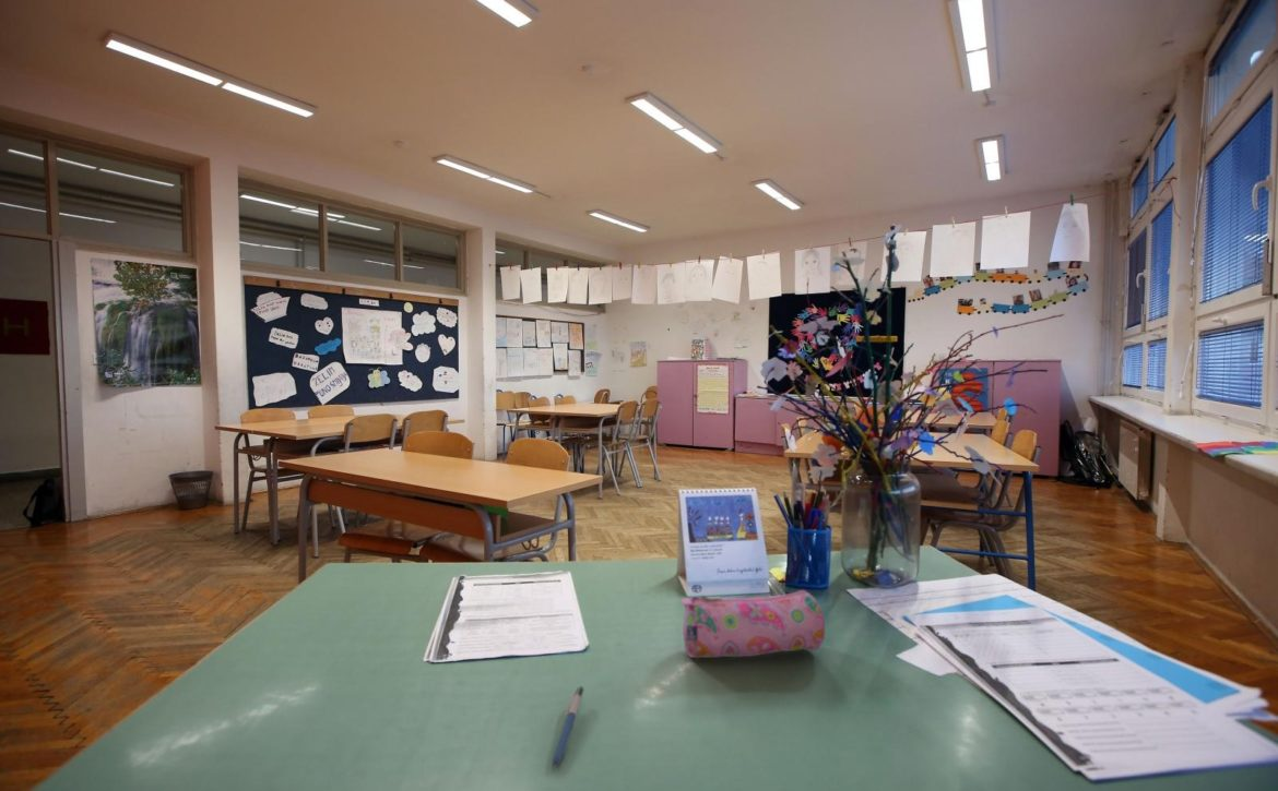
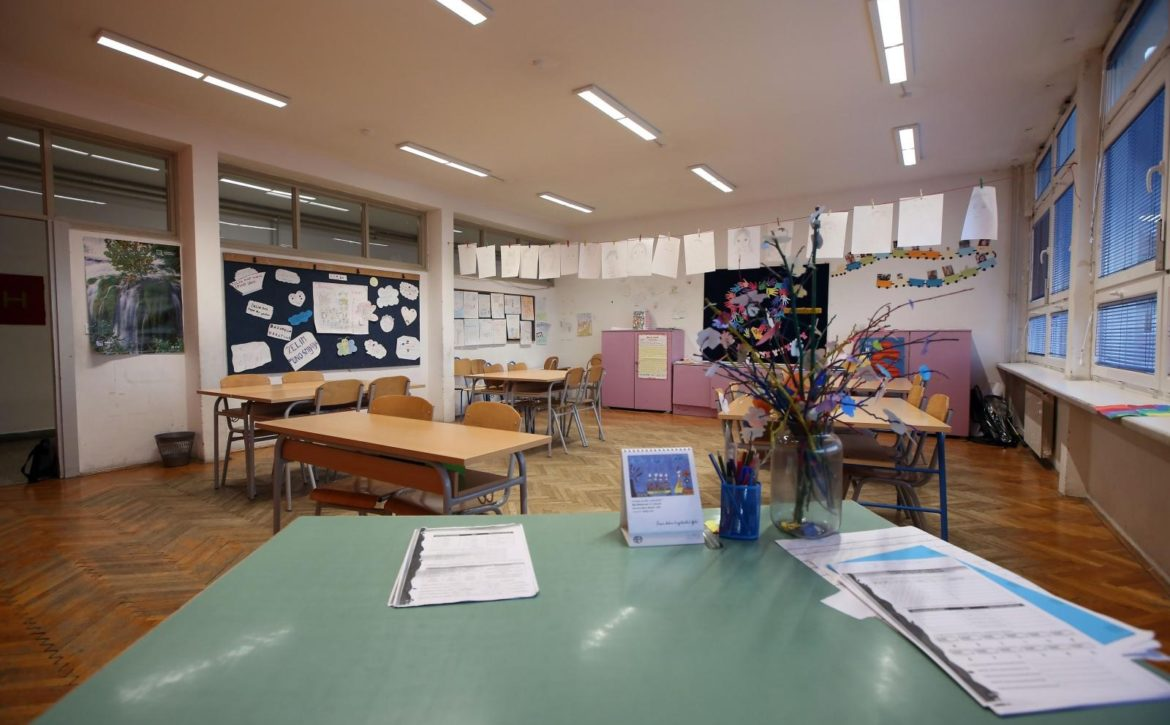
- pen [552,685,585,769]
- pencil case [679,589,826,659]
